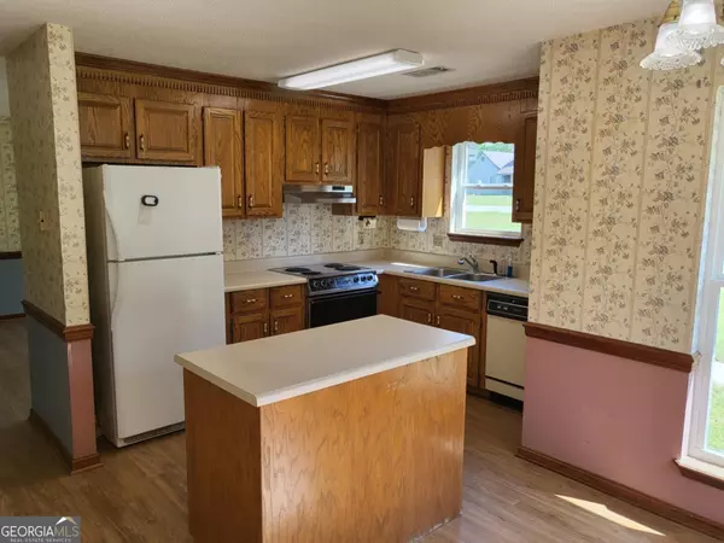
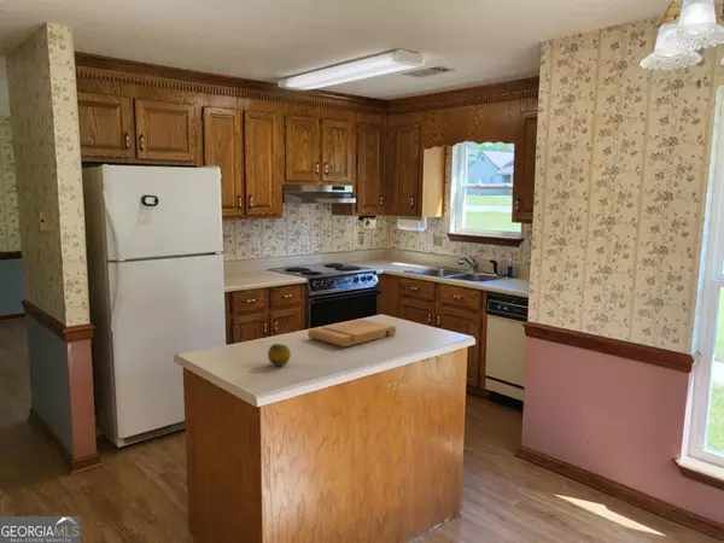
+ fruit [267,343,292,367]
+ cutting board [306,317,397,348]
